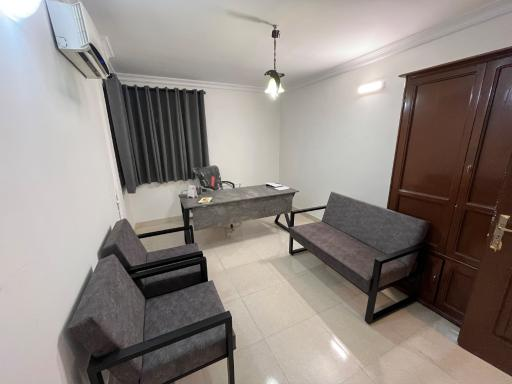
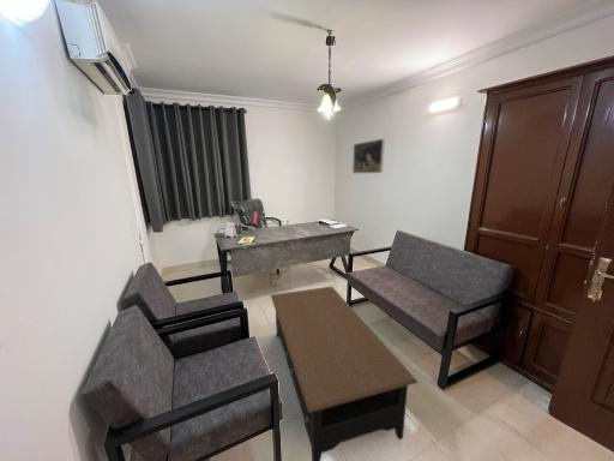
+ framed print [351,138,386,174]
+ coffee table [270,286,420,461]
